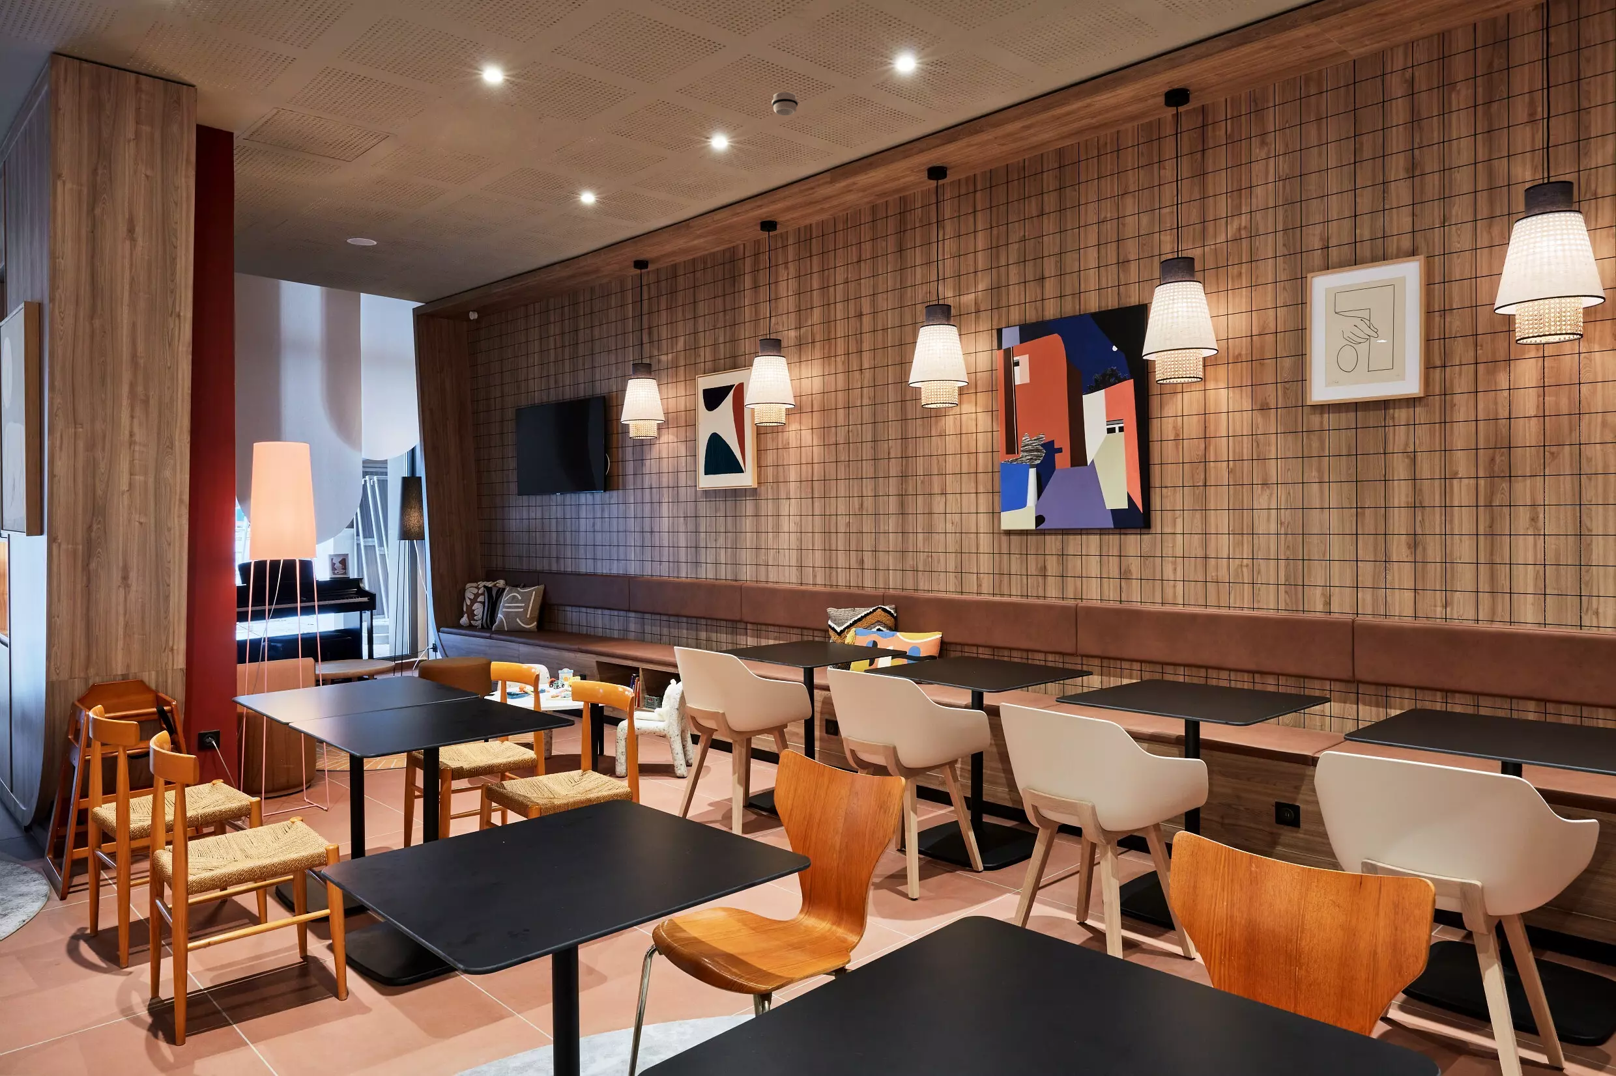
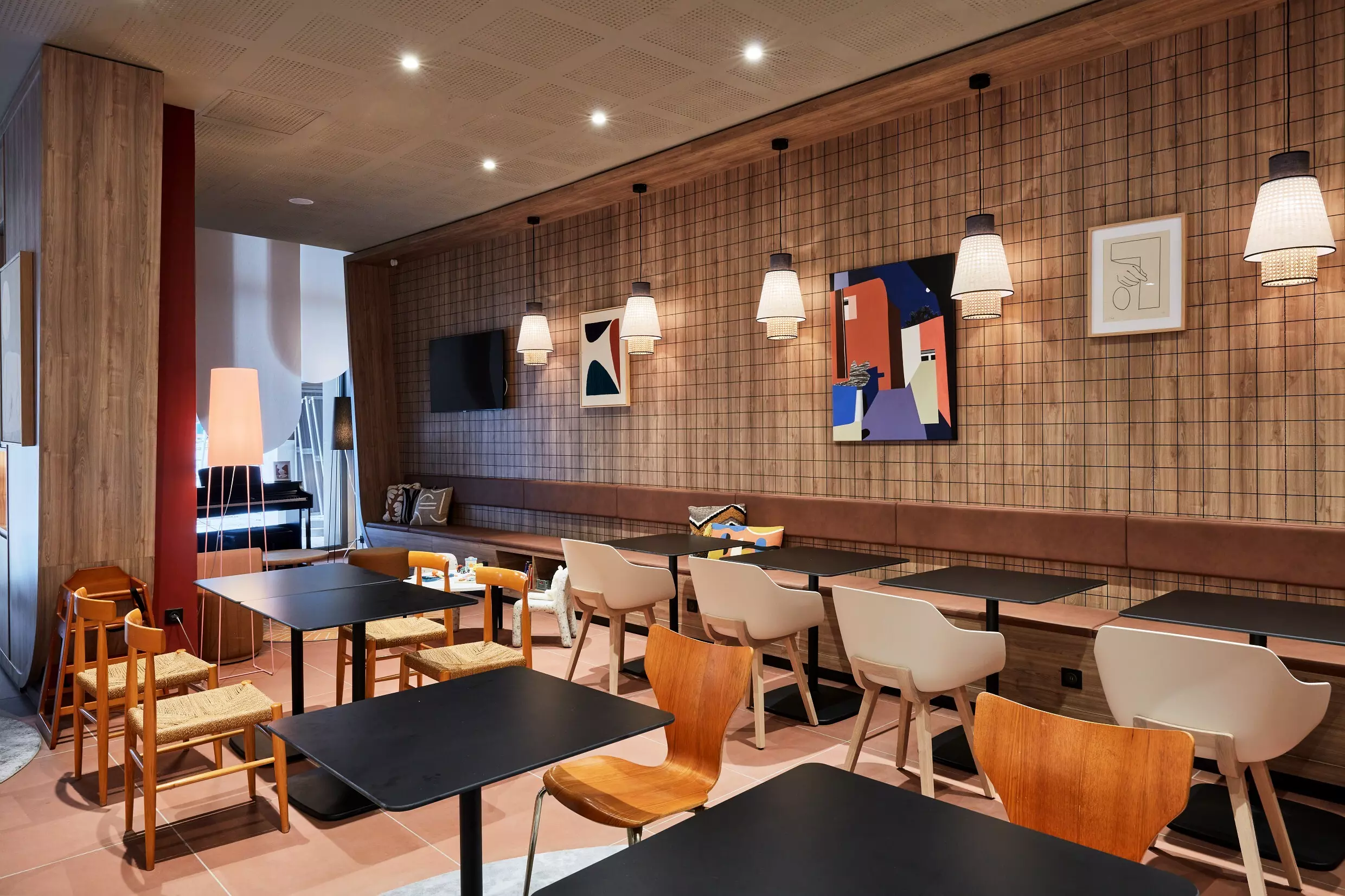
- smoke detector [771,91,799,116]
